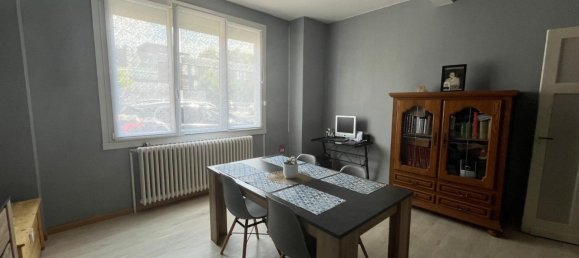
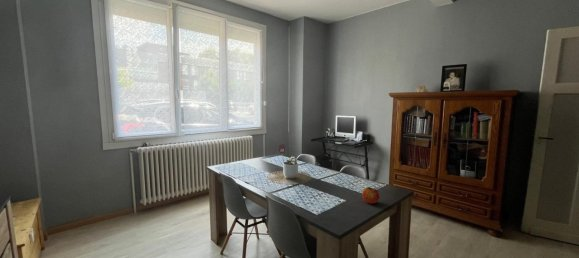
+ apple [361,186,380,205]
